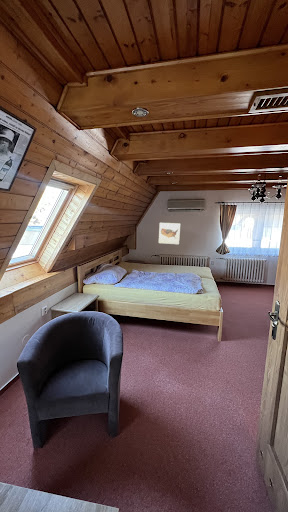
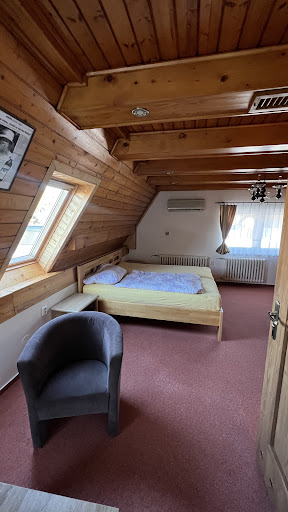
- wall art [157,221,182,246]
